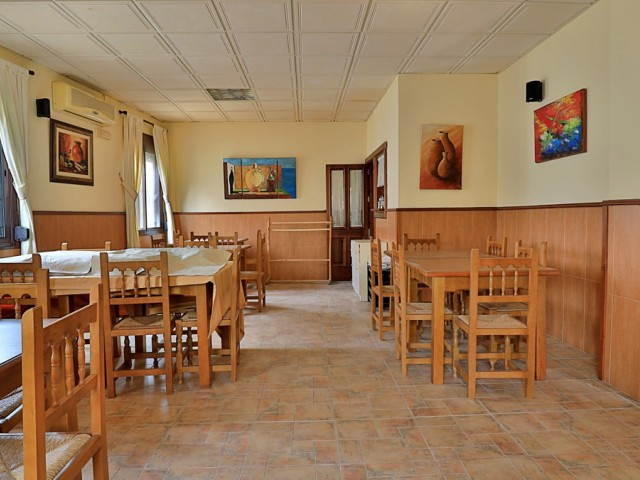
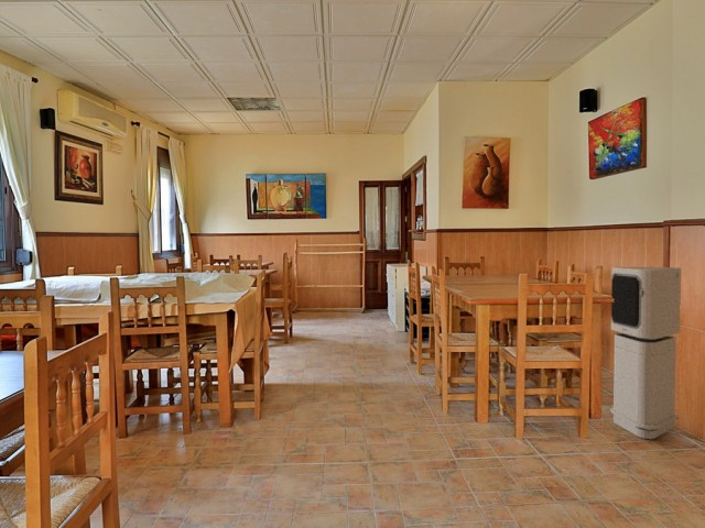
+ air purifier [609,266,682,440]
